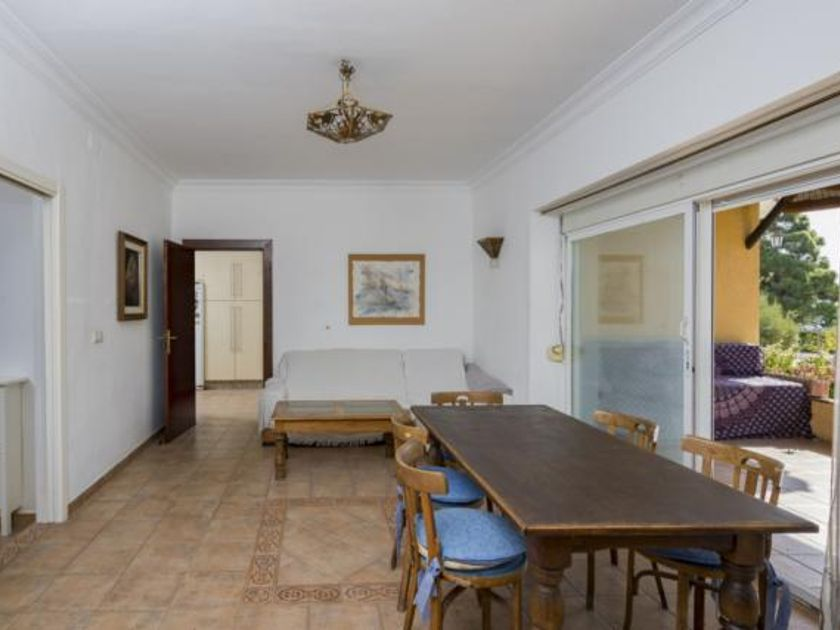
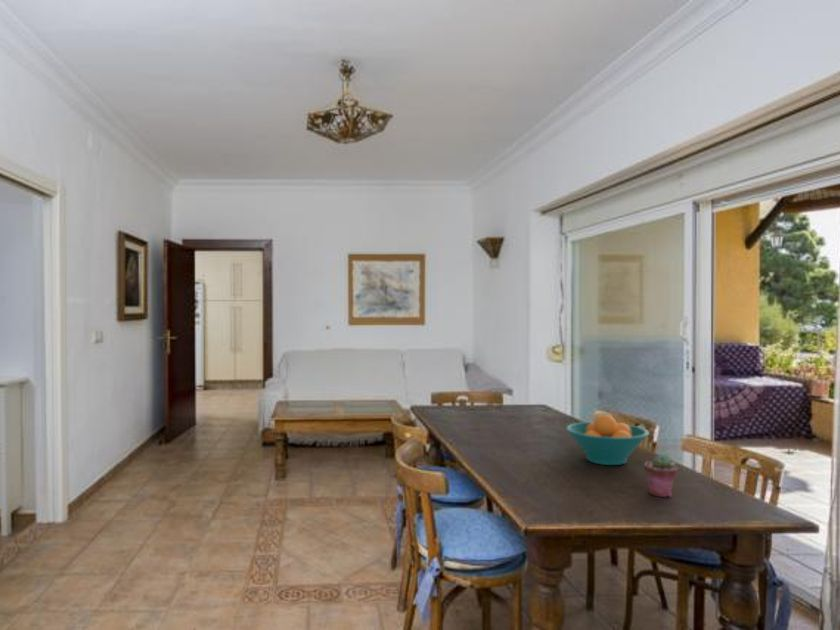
+ fruit bowl [565,414,650,466]
+ potted succulent [643,453,678,498]
